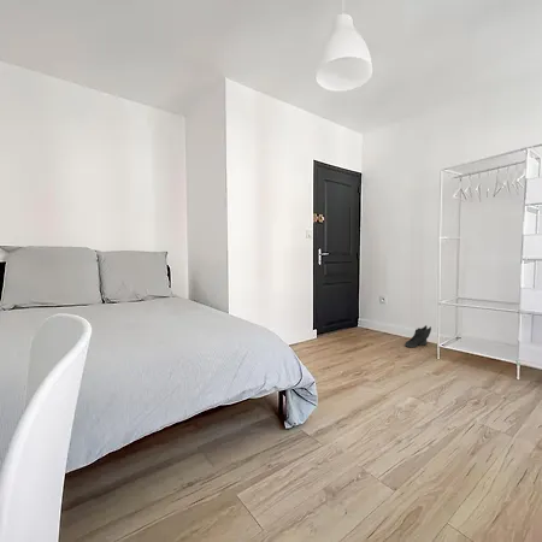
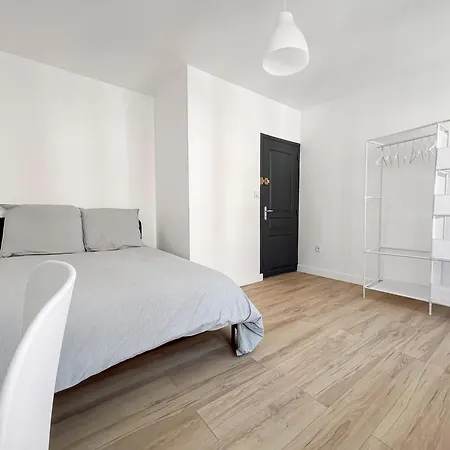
- sneaker [403,324,432,348]
